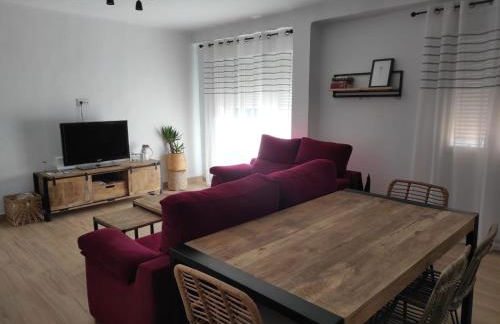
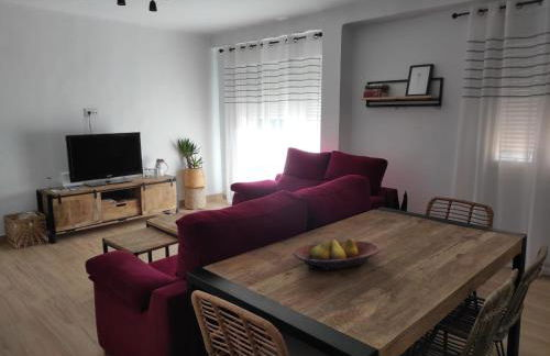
+ fruit bowl [292,237,382,271]
